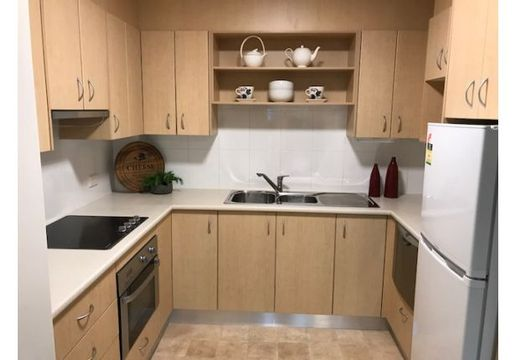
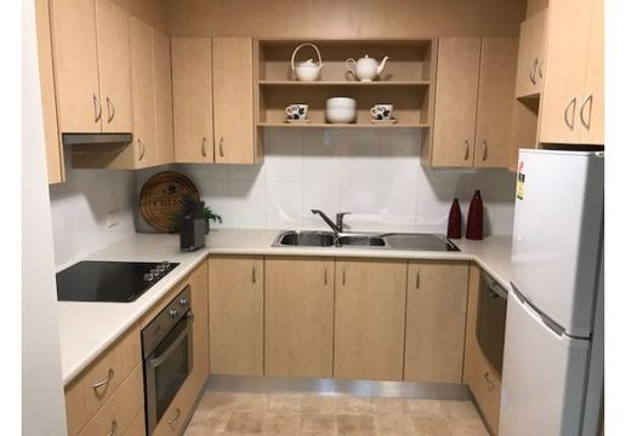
+ coffee maker [176,193,207,252]
